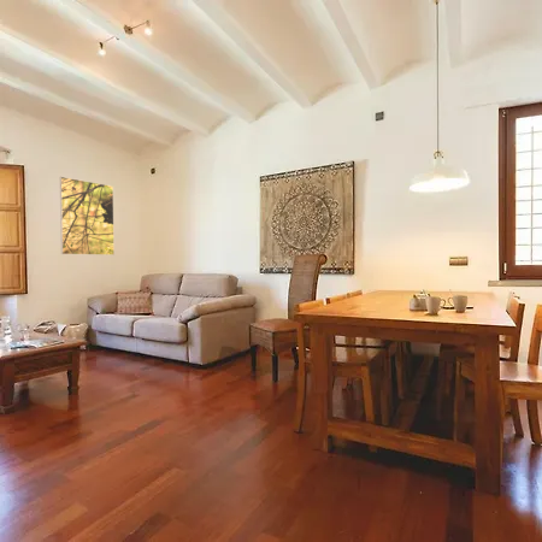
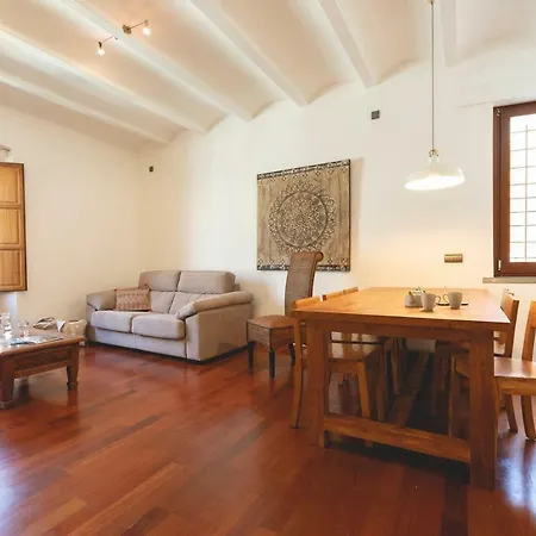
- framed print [59,176,116,257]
